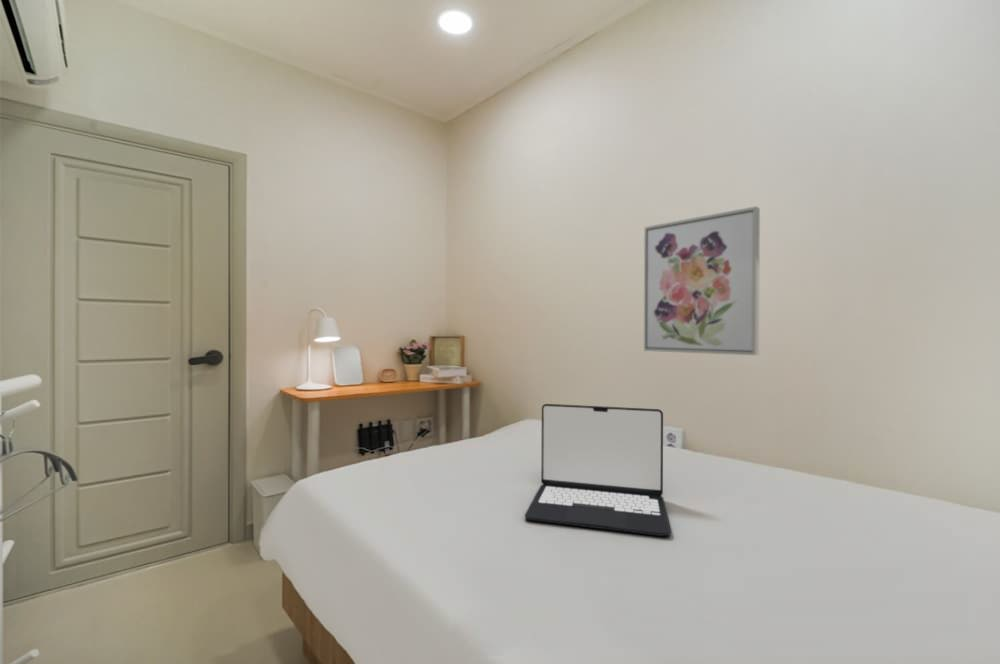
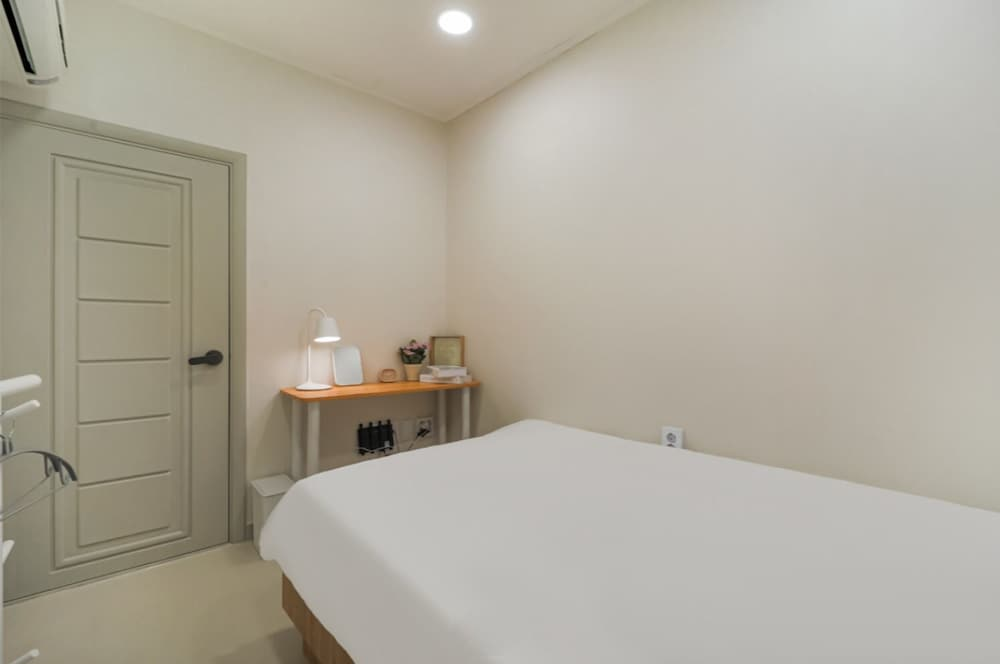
- wall art [643,205,761,356]
- laptop [524,403,672,537]
